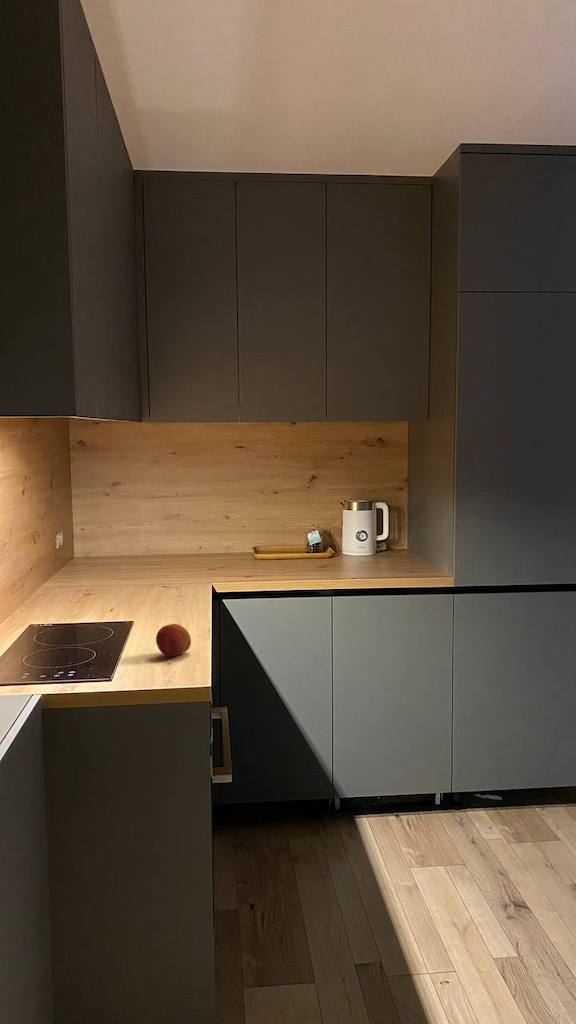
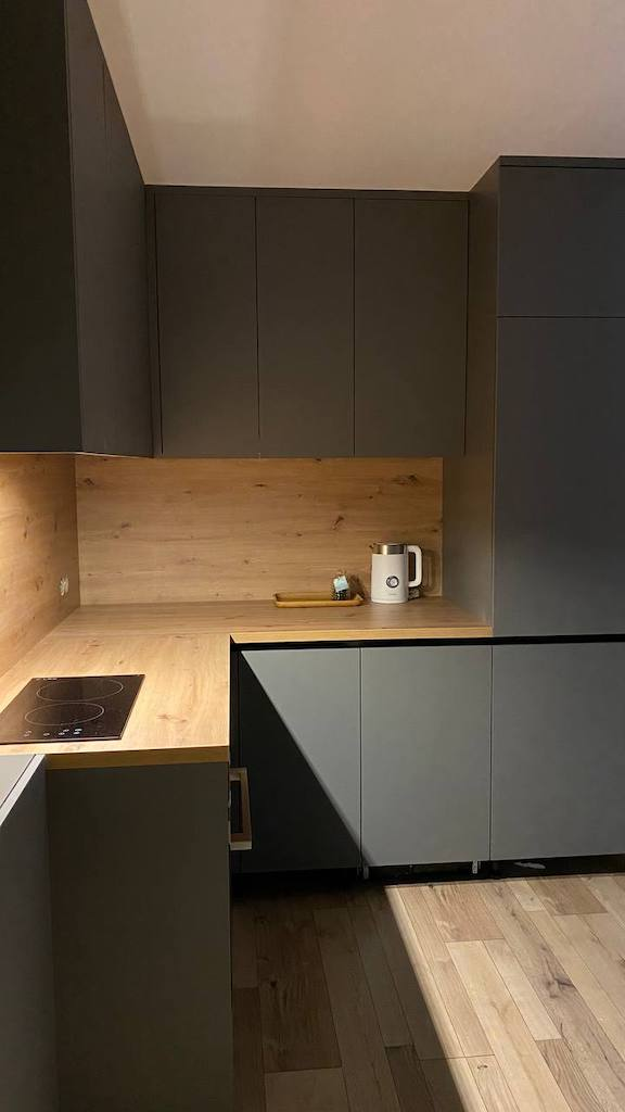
- fruit [155,623,192,657]
